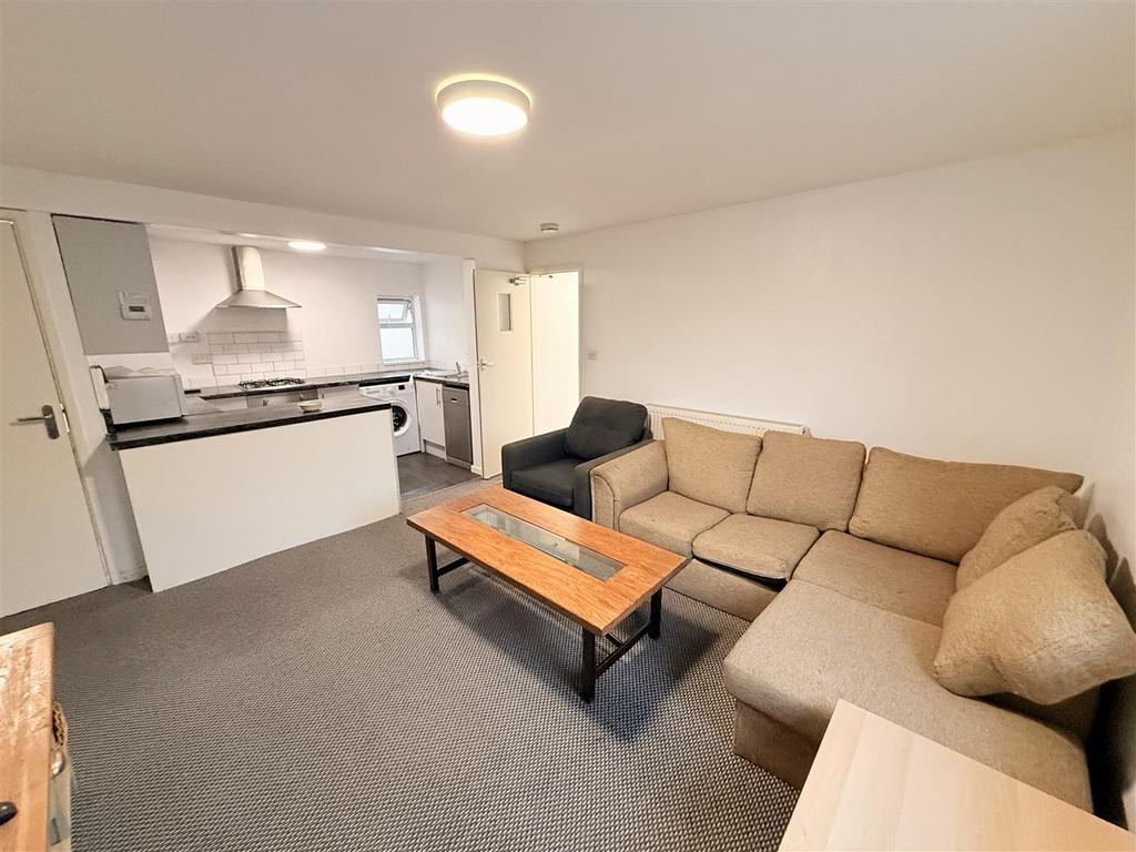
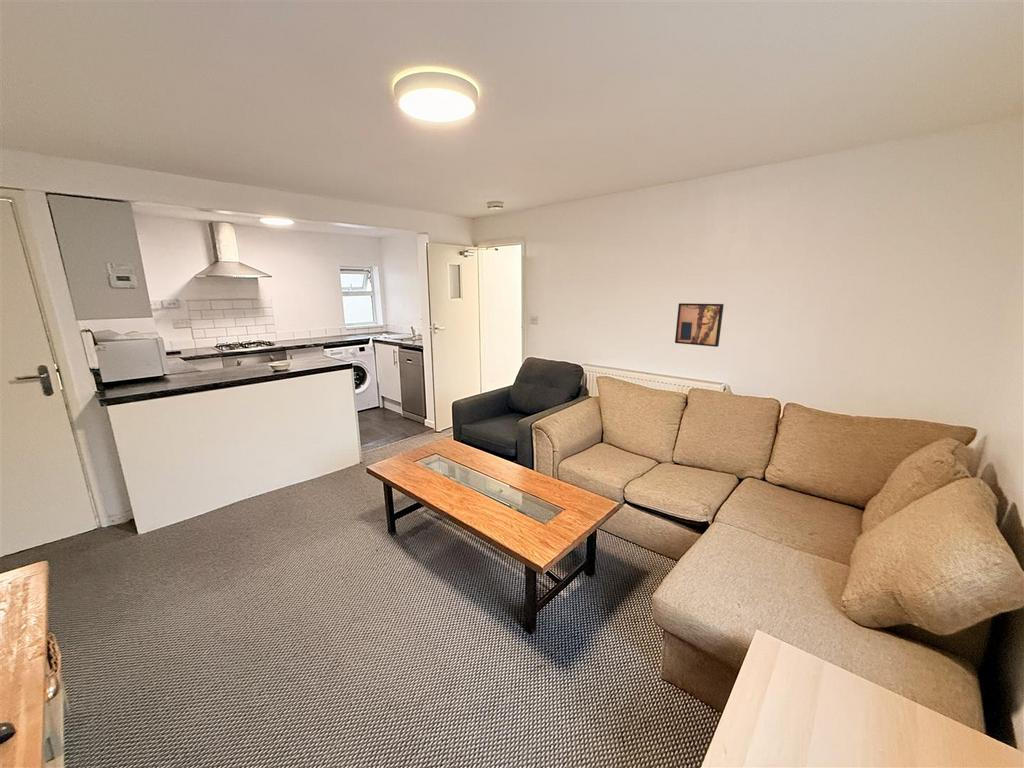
+ wall art [674,302,725,348]
